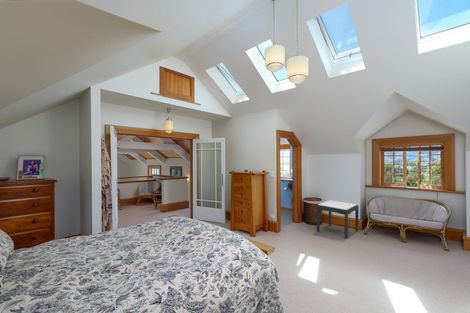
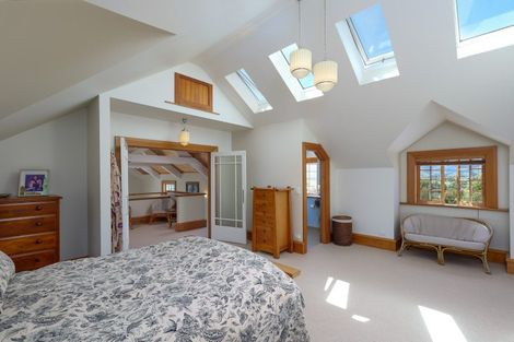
- side table [316,199,360,240]
